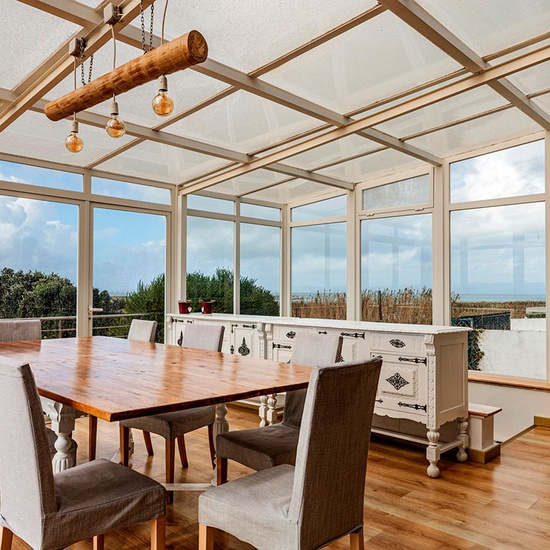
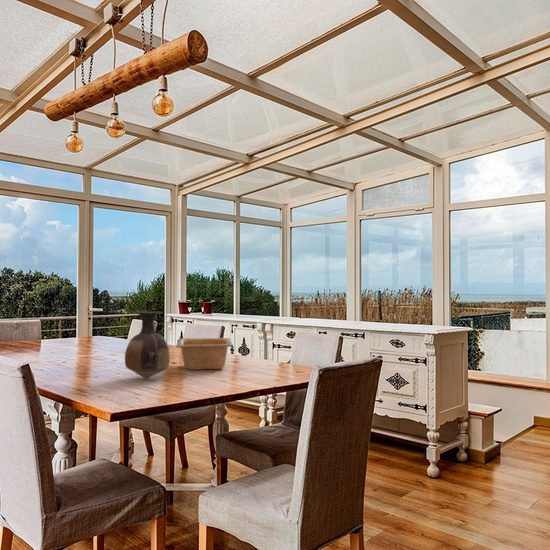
+ serving bowl [175,337,234,371]
+ vase [124,311,171,380]
